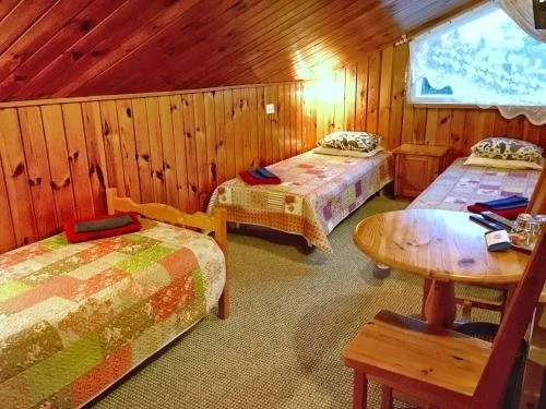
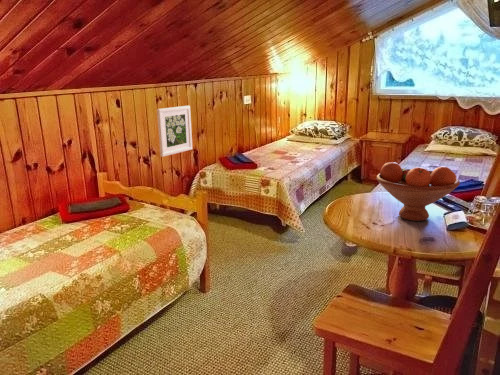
+ fruit bowl [375,161,461,222]
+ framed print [156,105,193,158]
